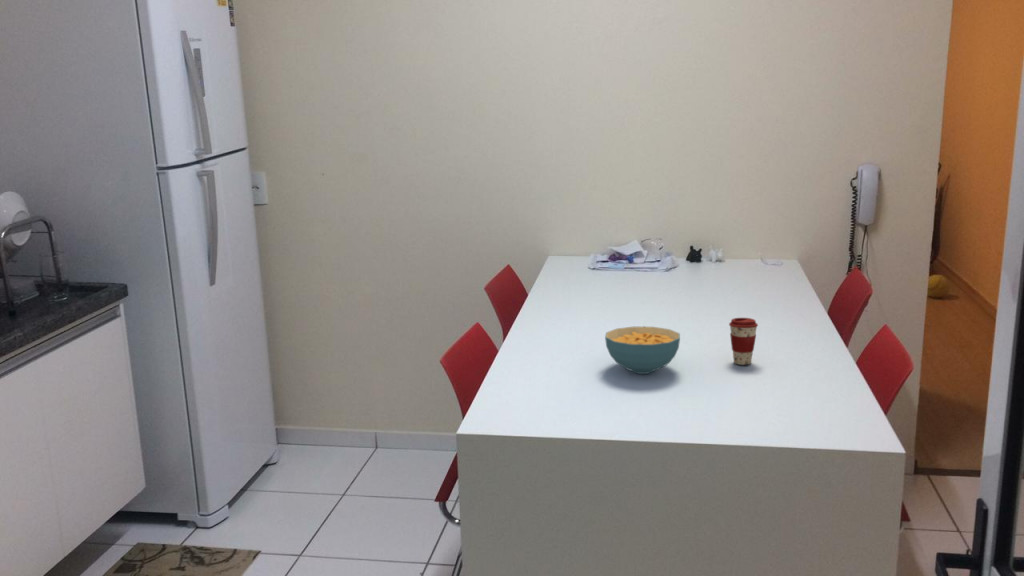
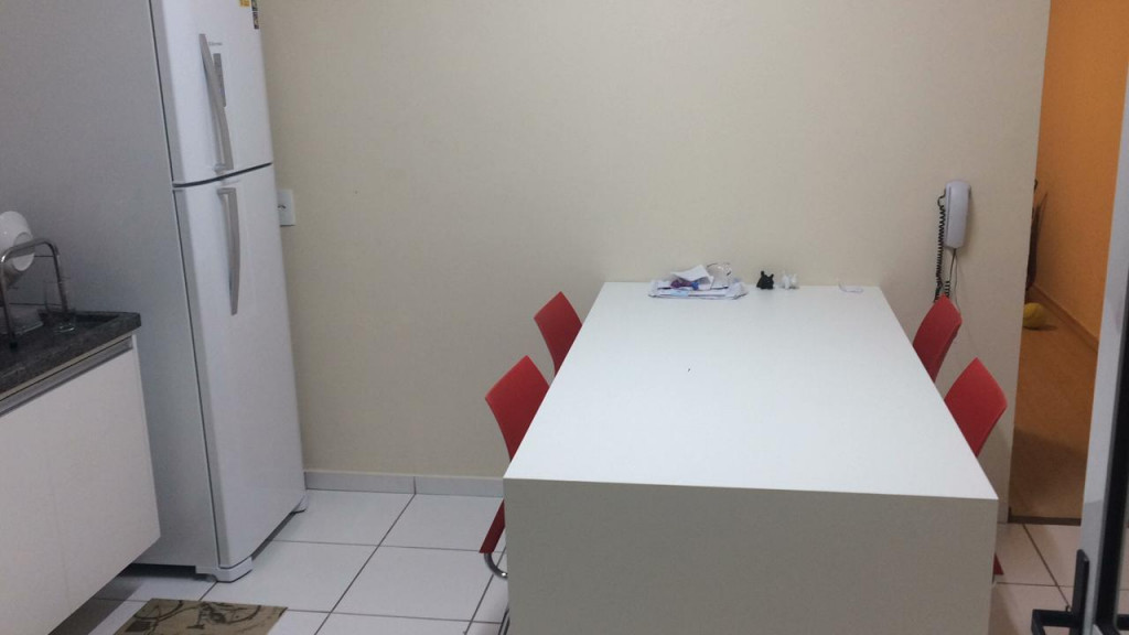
- coffee cup [728,317,759,366]
- cereal bowl [604,326,681,375]
